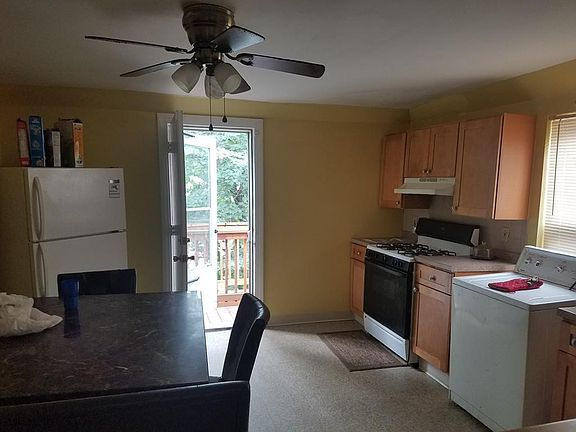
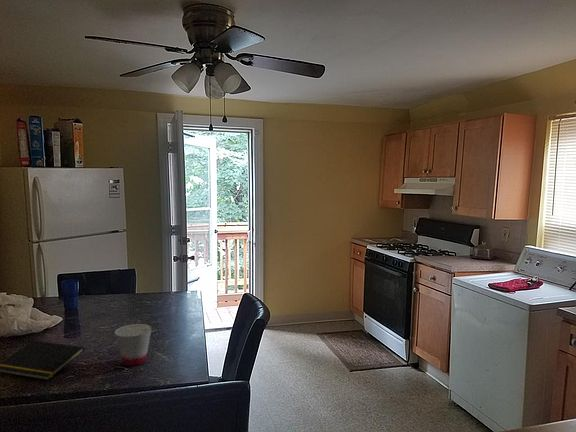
+ notepad [0,340,85,381]
+ cup [114,323,152,367]
